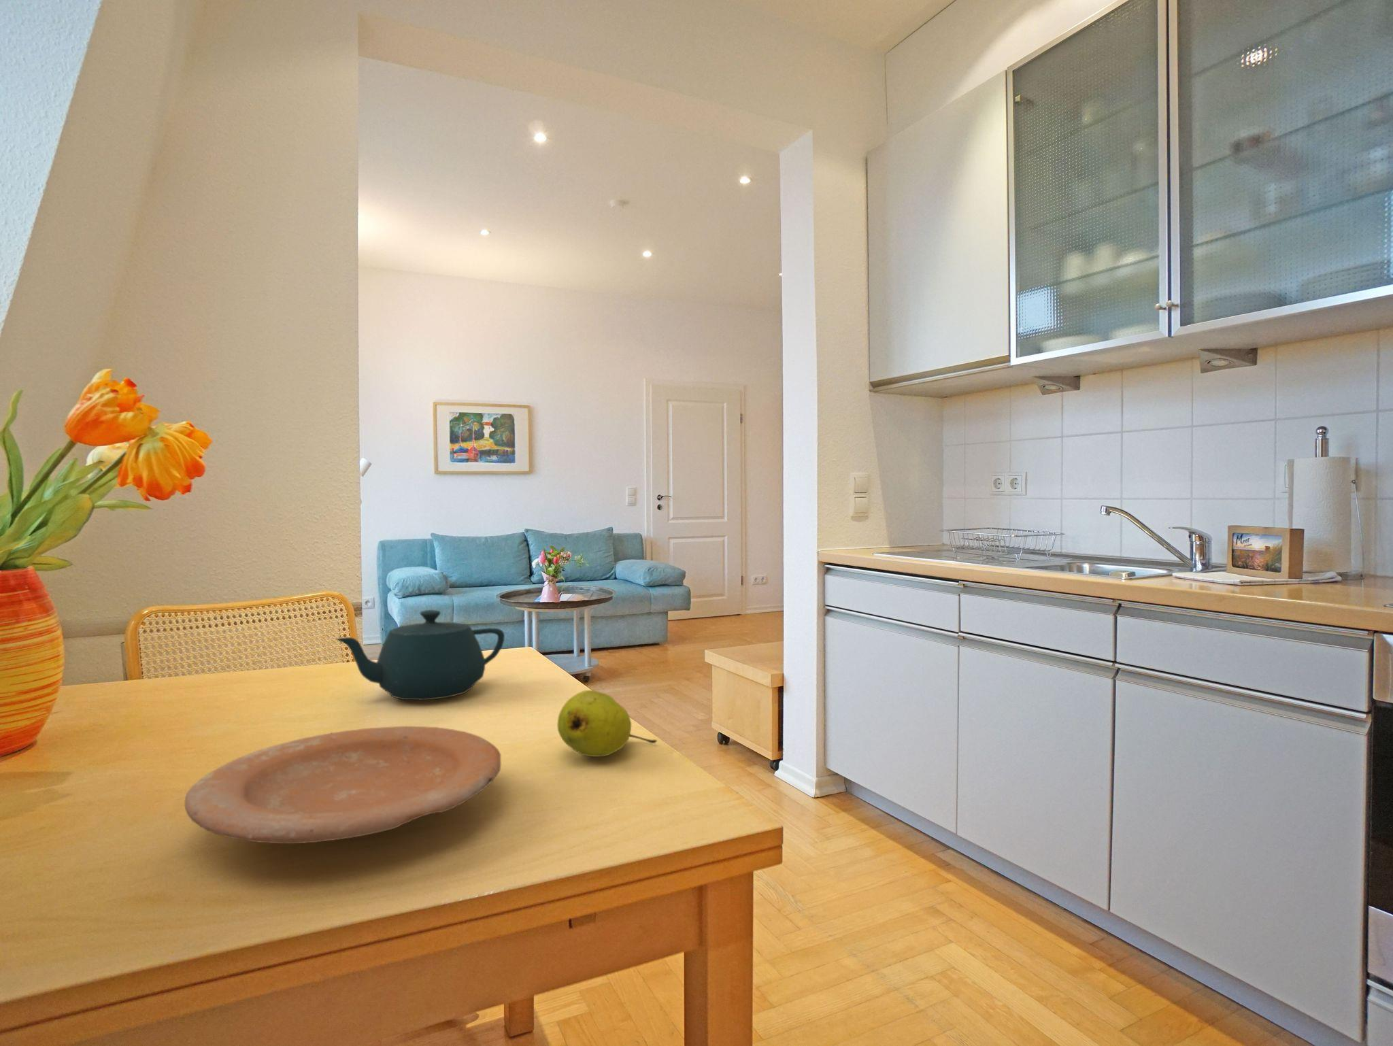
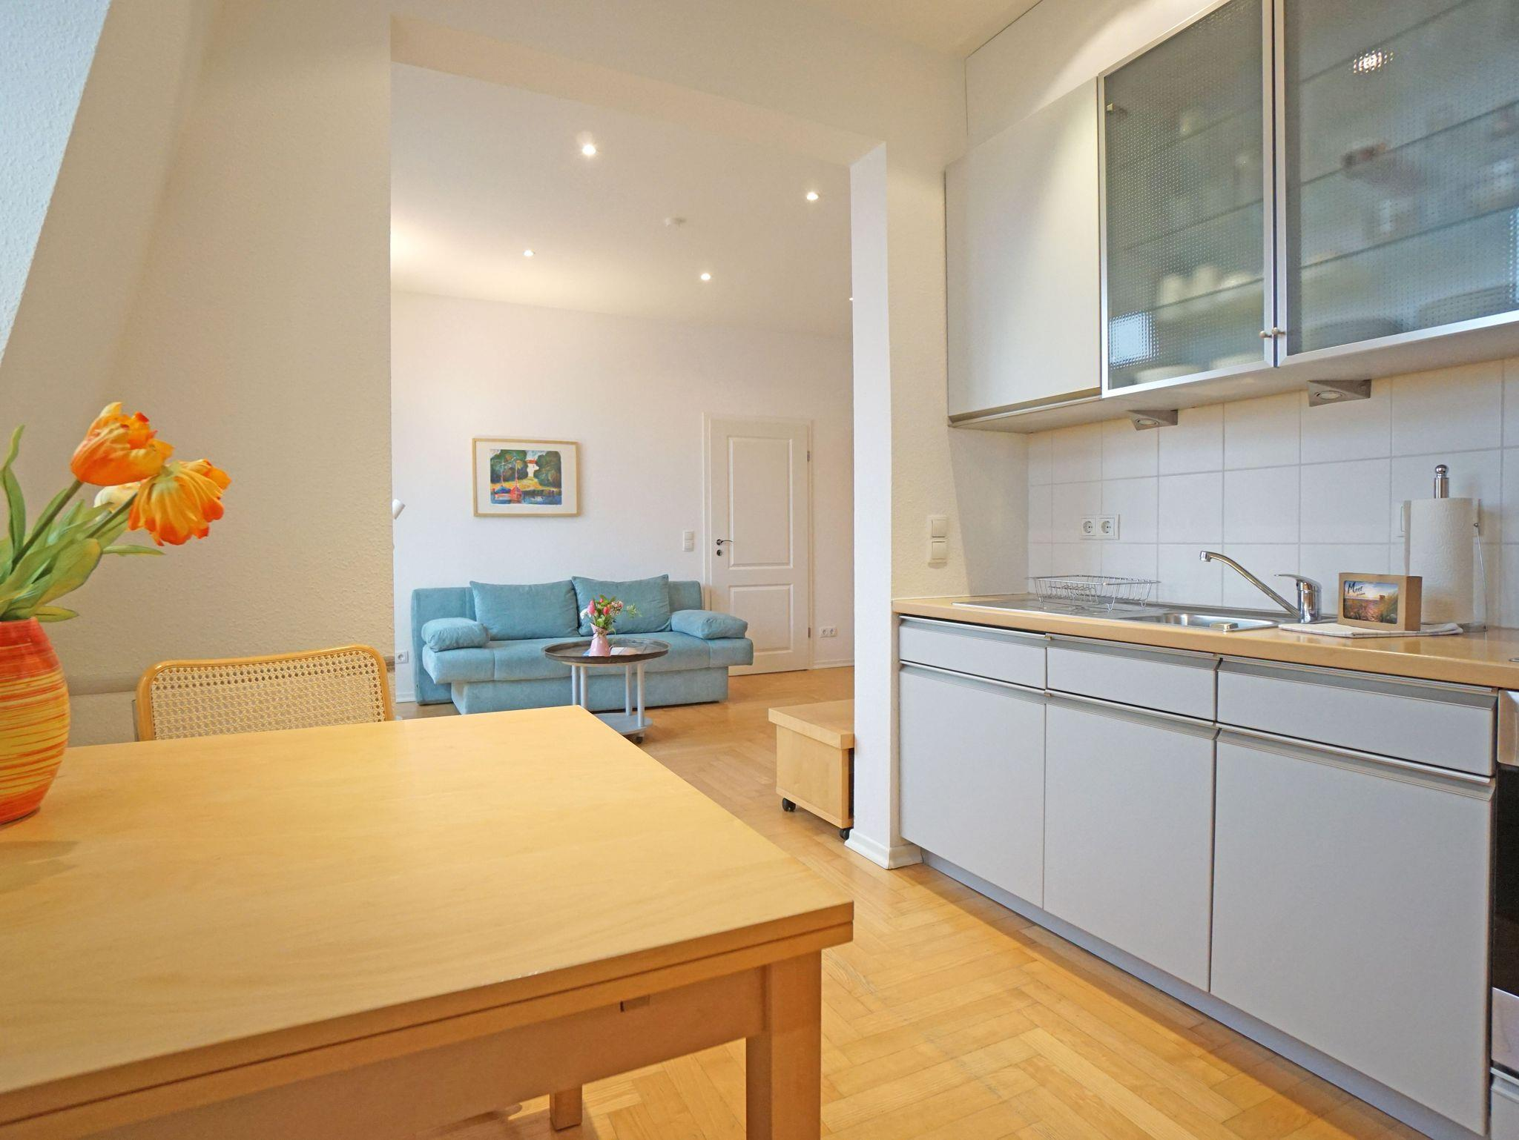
- plate [183,725,501,844]
- fruit [557,690,658,758]
- teapot [335,610,505,701]
